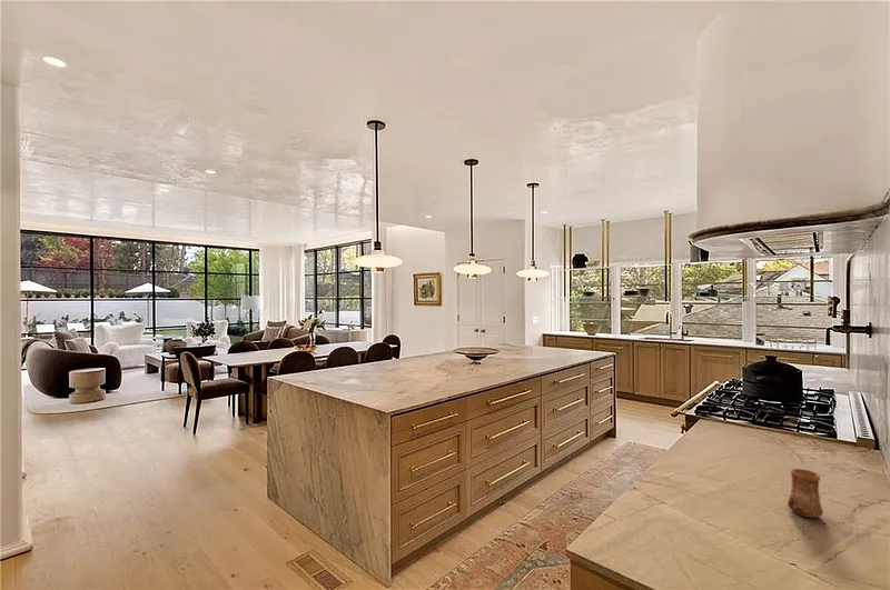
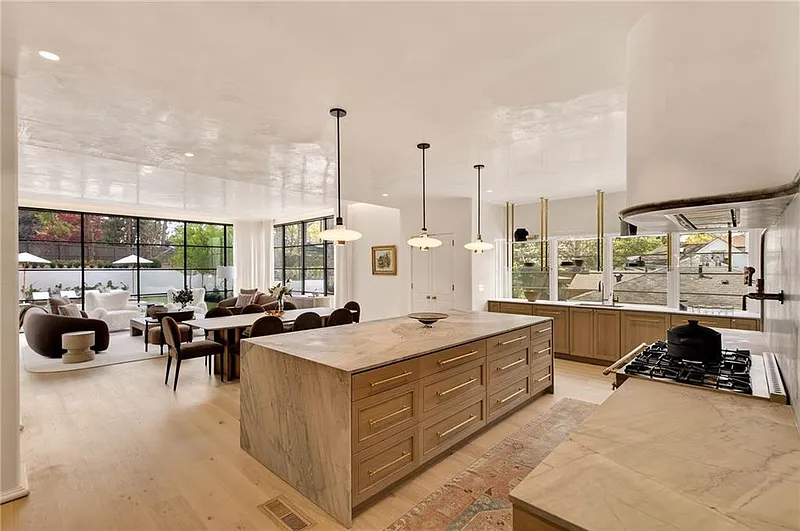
- cup [787,468,824,519]
